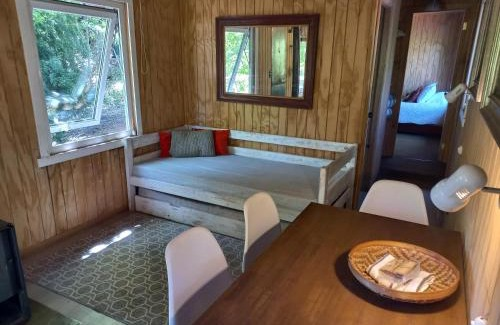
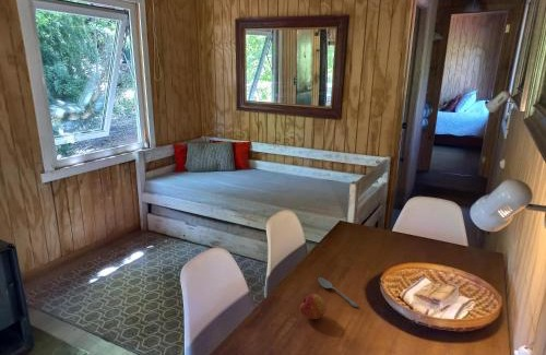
+ fruit [299,293,328,320]
+ spoon [317,276,358,308]
